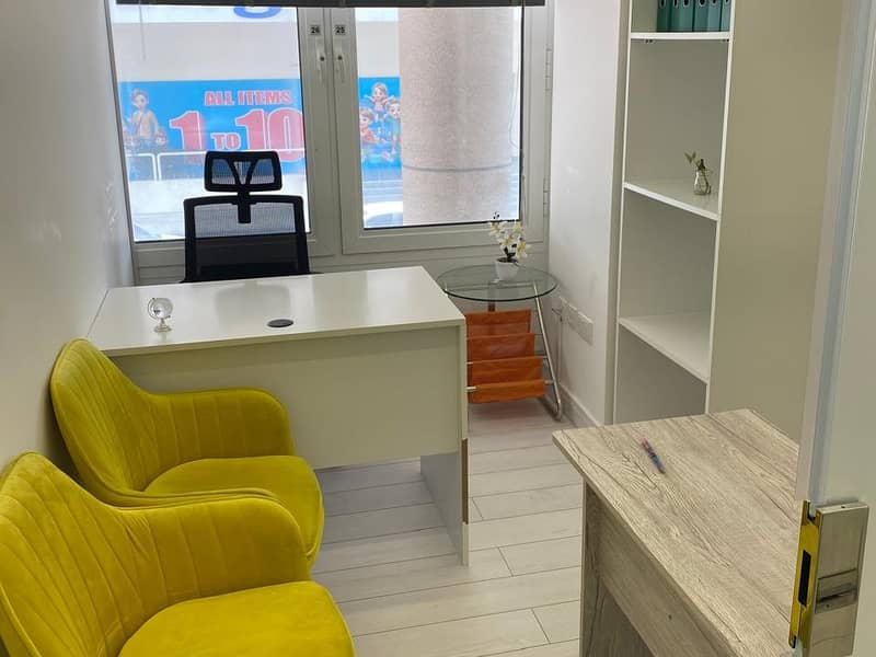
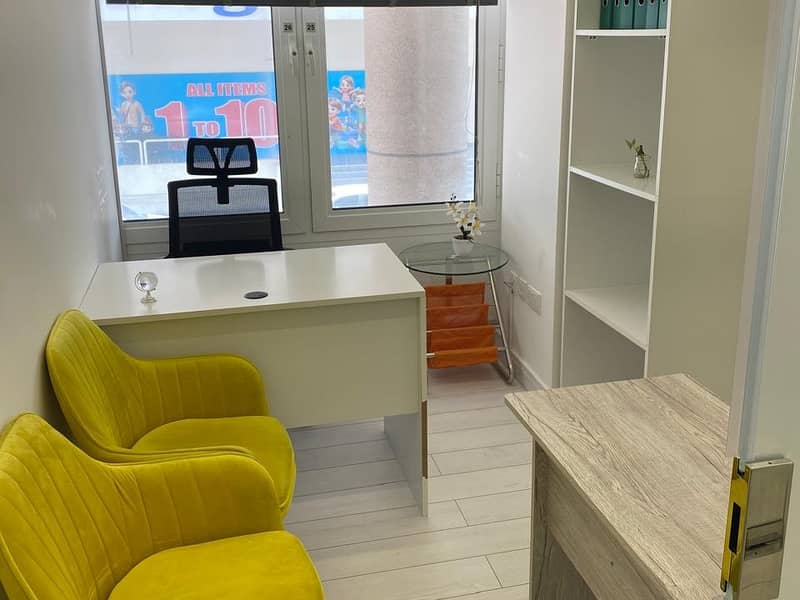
- pen [642,439,667,472]
